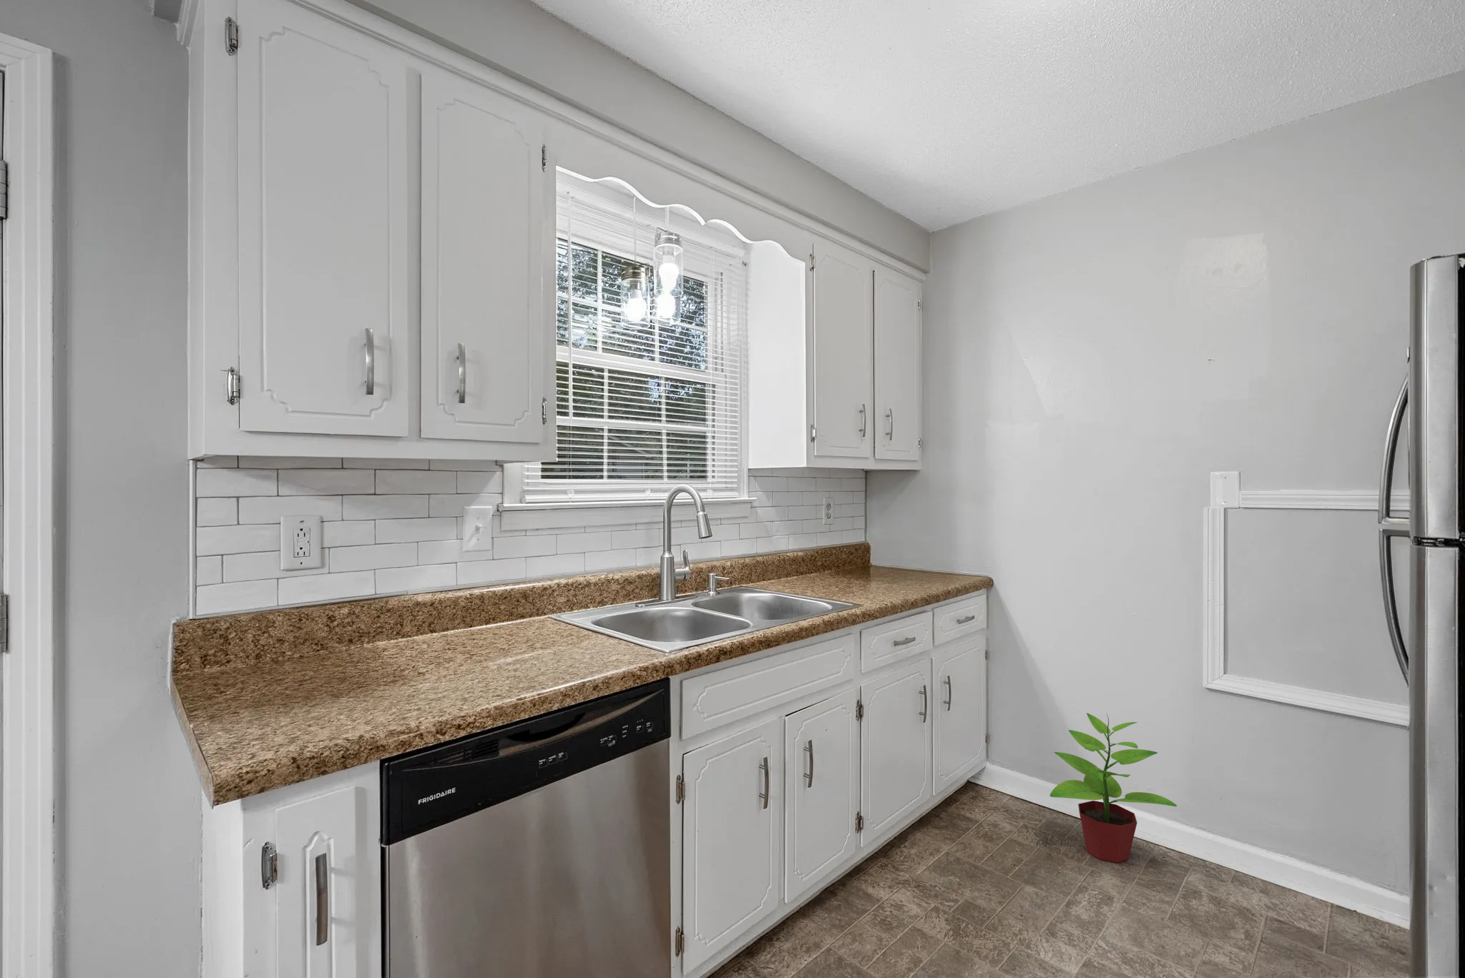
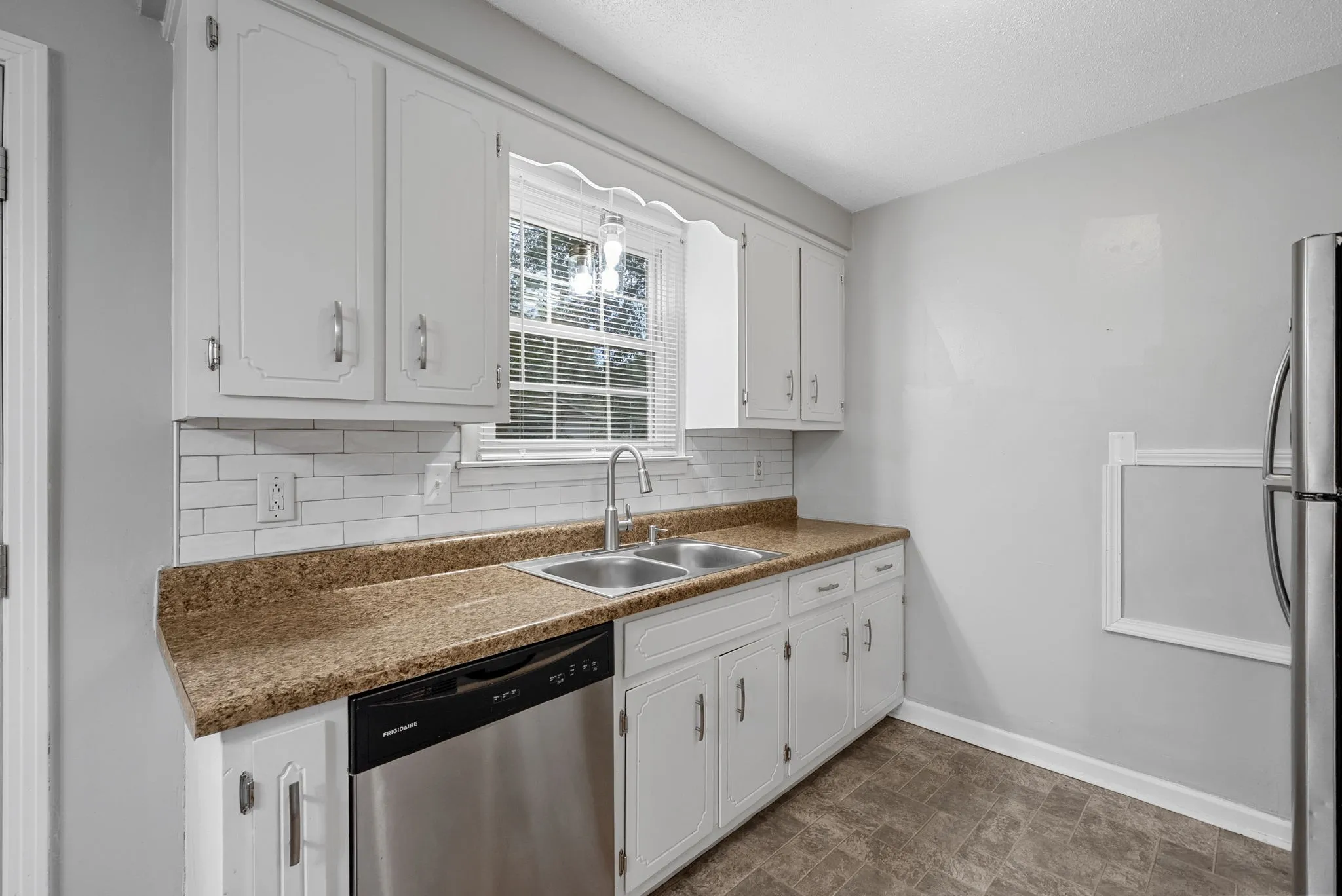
- potted plant [1049,712,1178,863]
